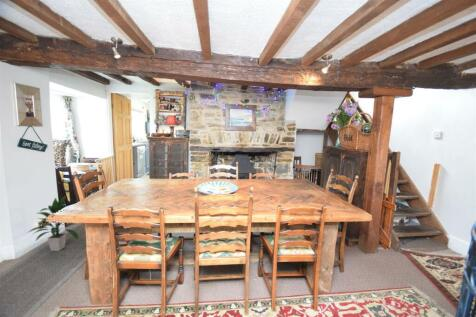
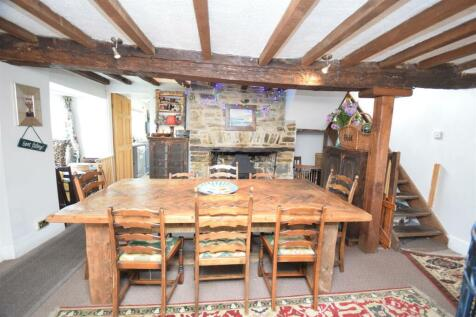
- indoor plant [26,194,79,252]
